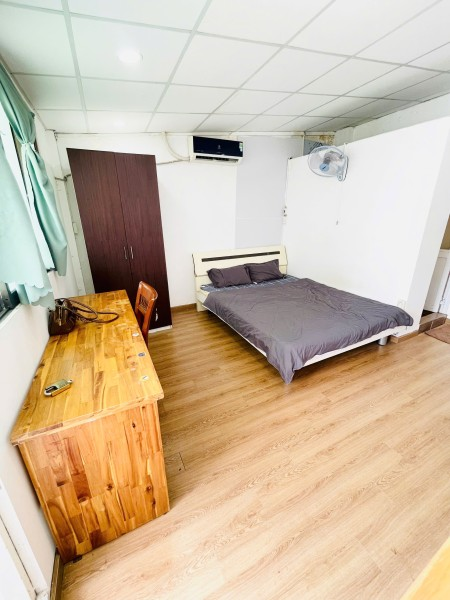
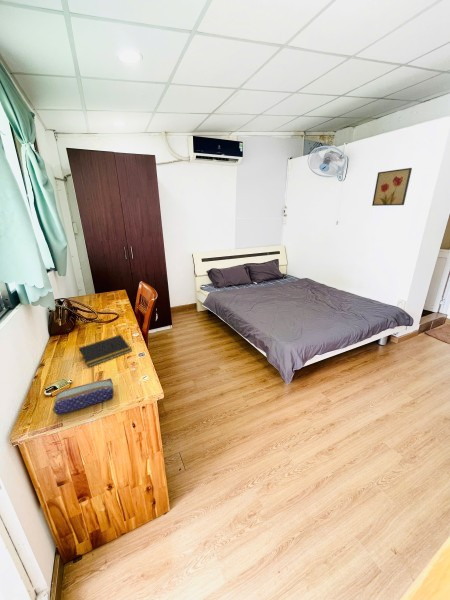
+ notepad [78,334,133,368]
+ pencil case [52,377,115,416]
+ wall art [371,167,413,207]
